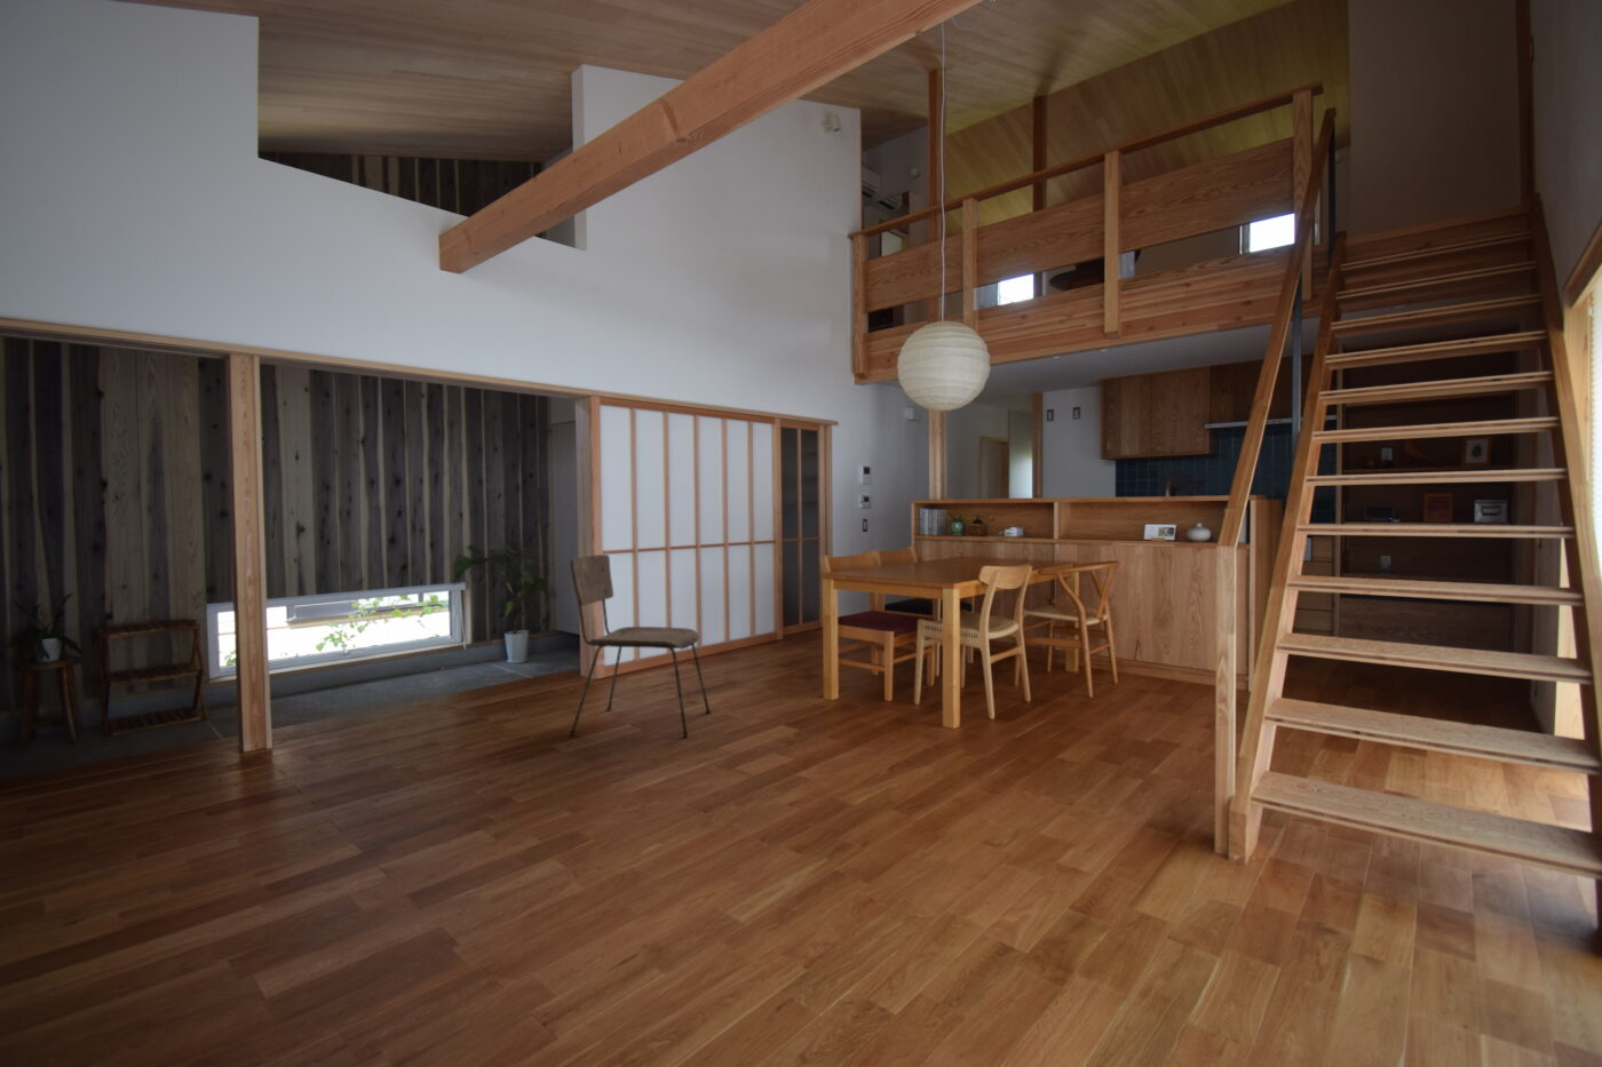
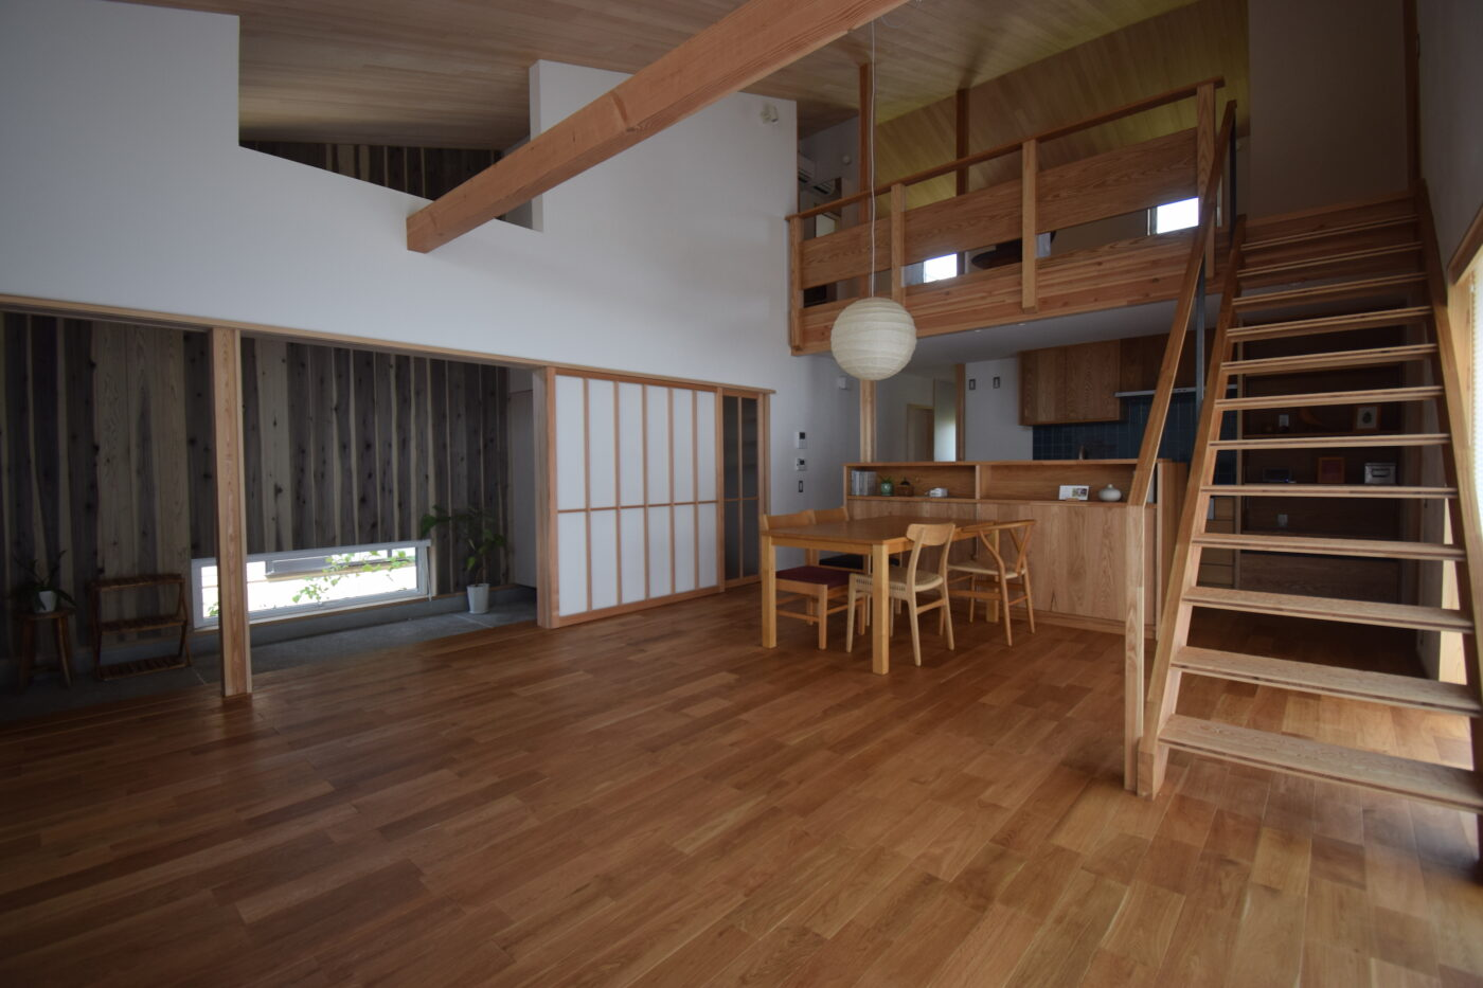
- dining chair [568,554,712,737]
